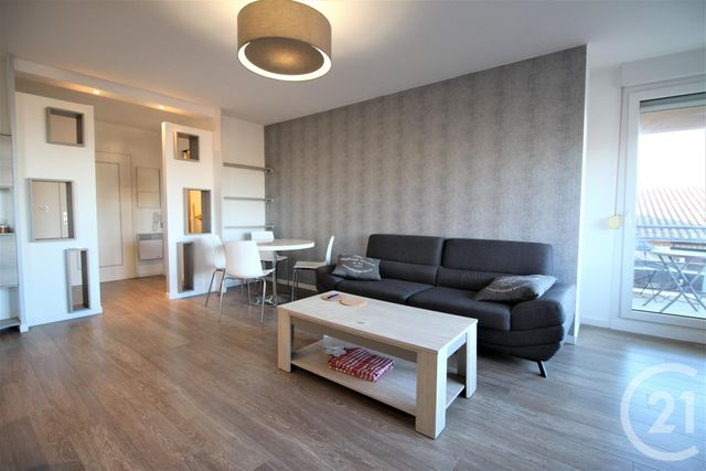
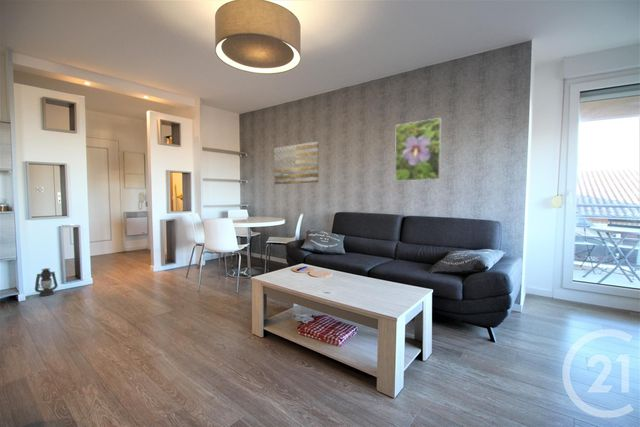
+ lantern [34,267,59,297]
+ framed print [394,117,442,182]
+ wall art [273,140,319,185]
